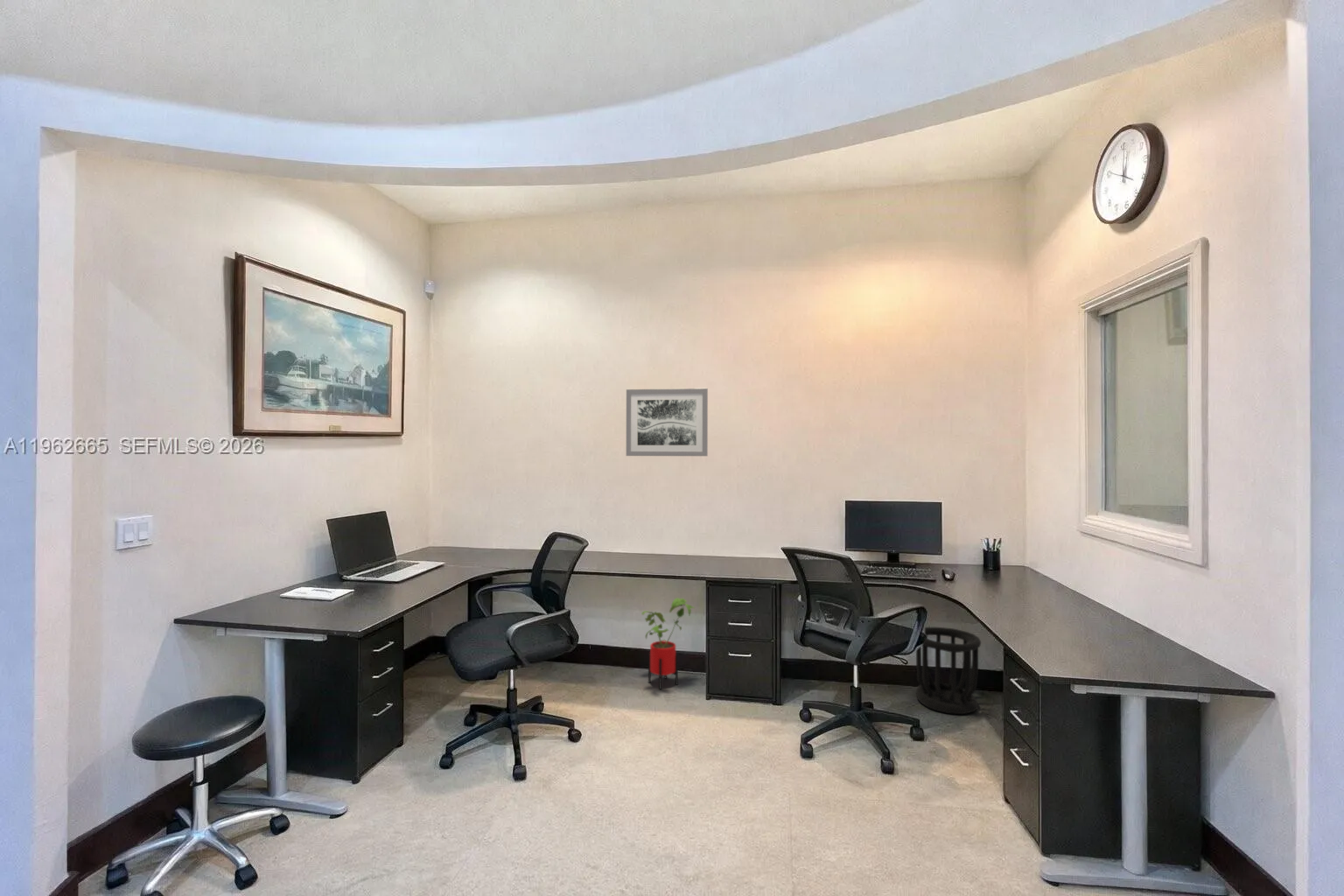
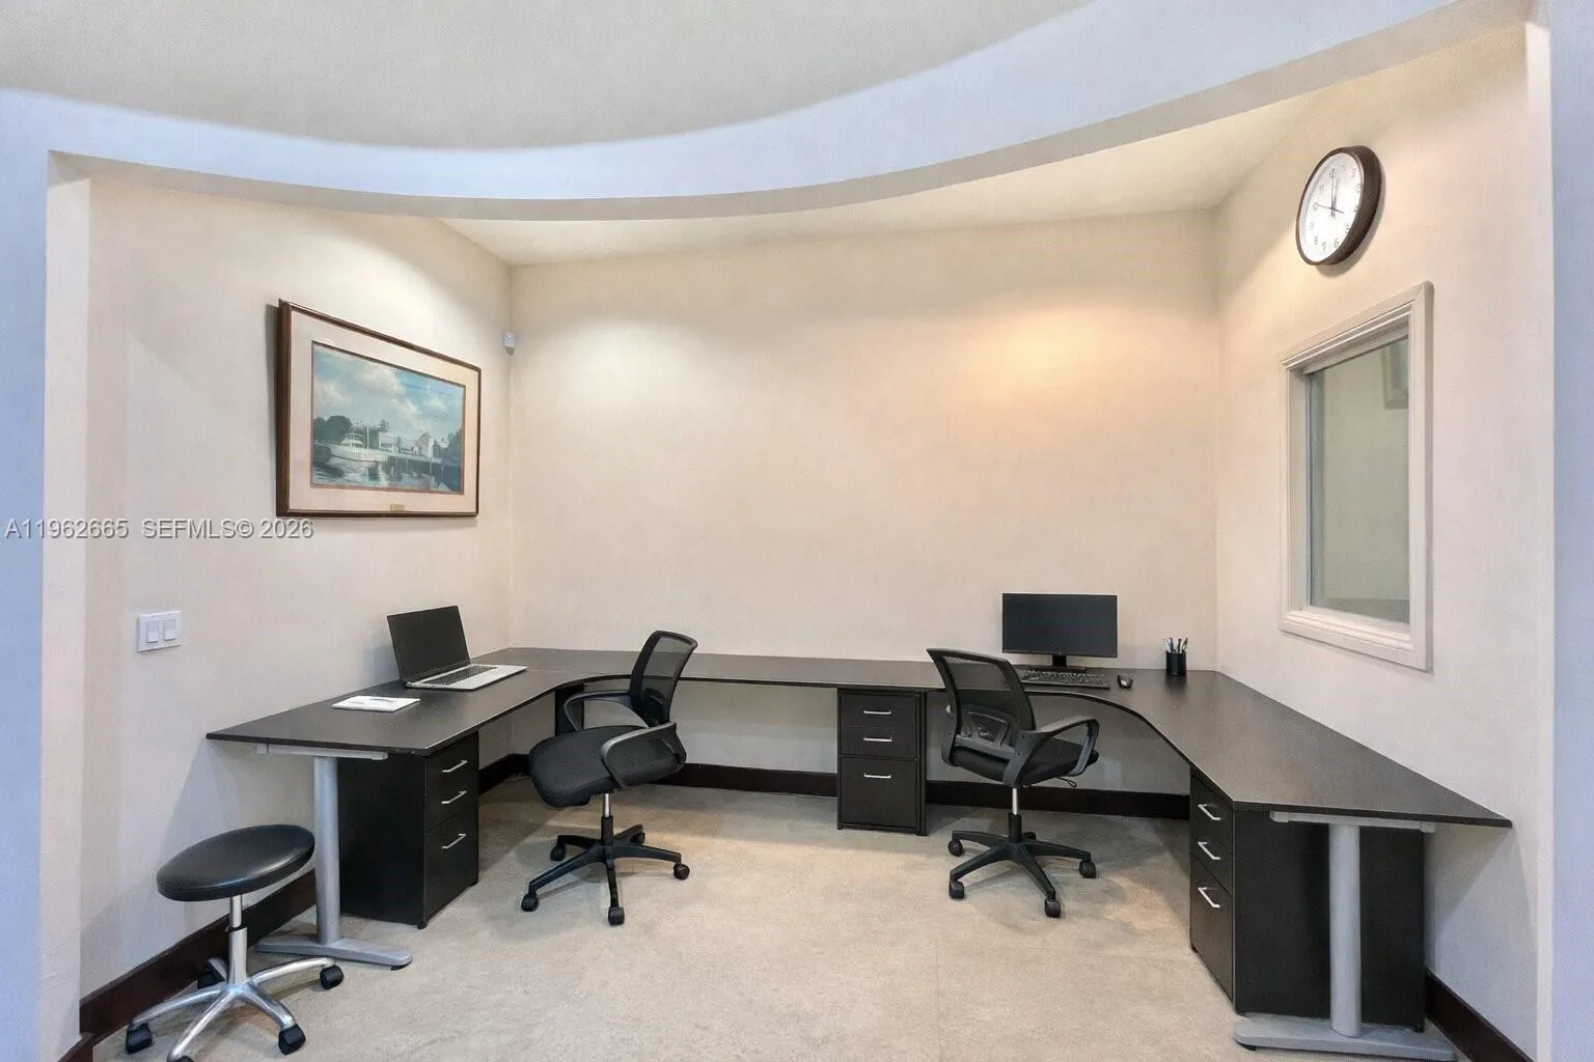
- wastebasket [915,627,982,715]
- house plant [641,597,696,690]
- wall art [626,388,709,457]
